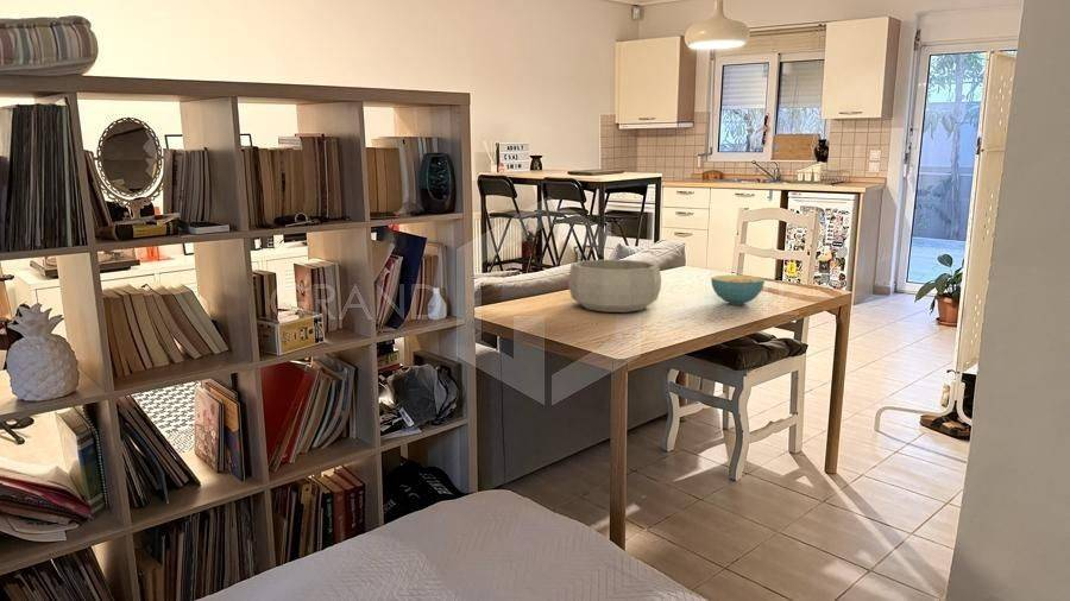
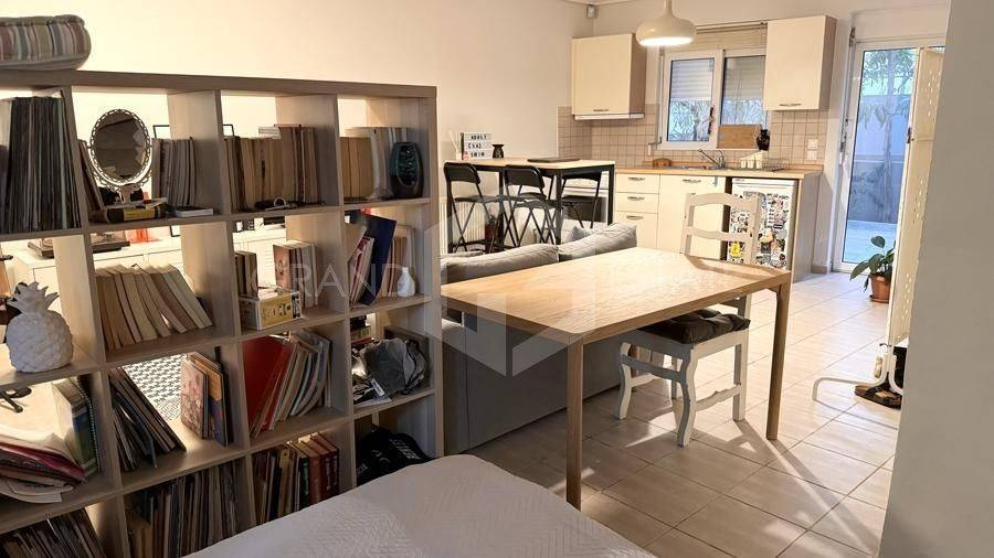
- decorative bowl [567,259,662,314]
- cereal bowl [710,274,766,306]
